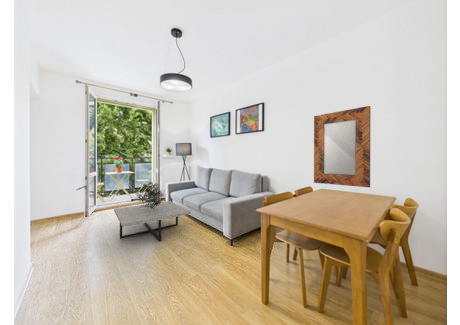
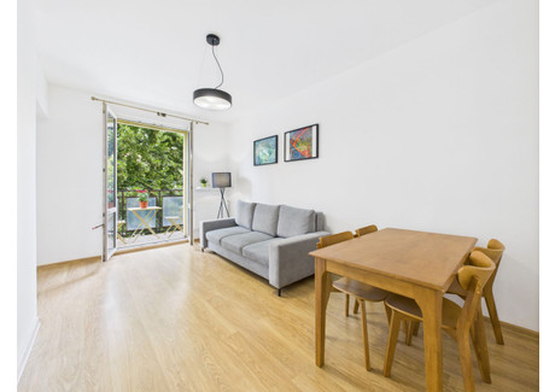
- coffee table [113,200,192,242]
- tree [130,180,167,209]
- home mirror [313,105,372,188]
